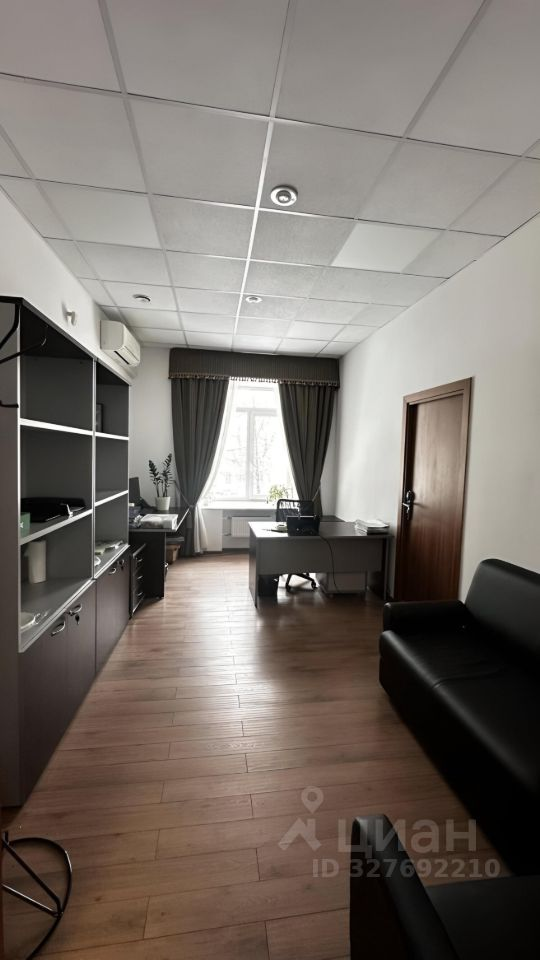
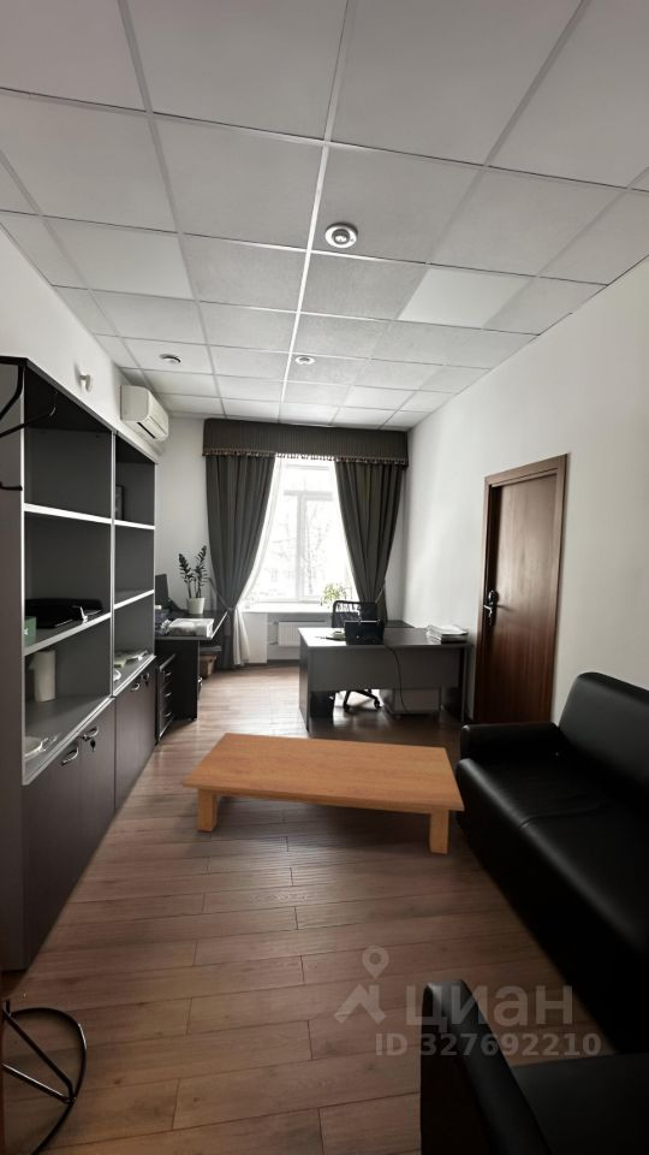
+ coffee table [181,732,465,855]
